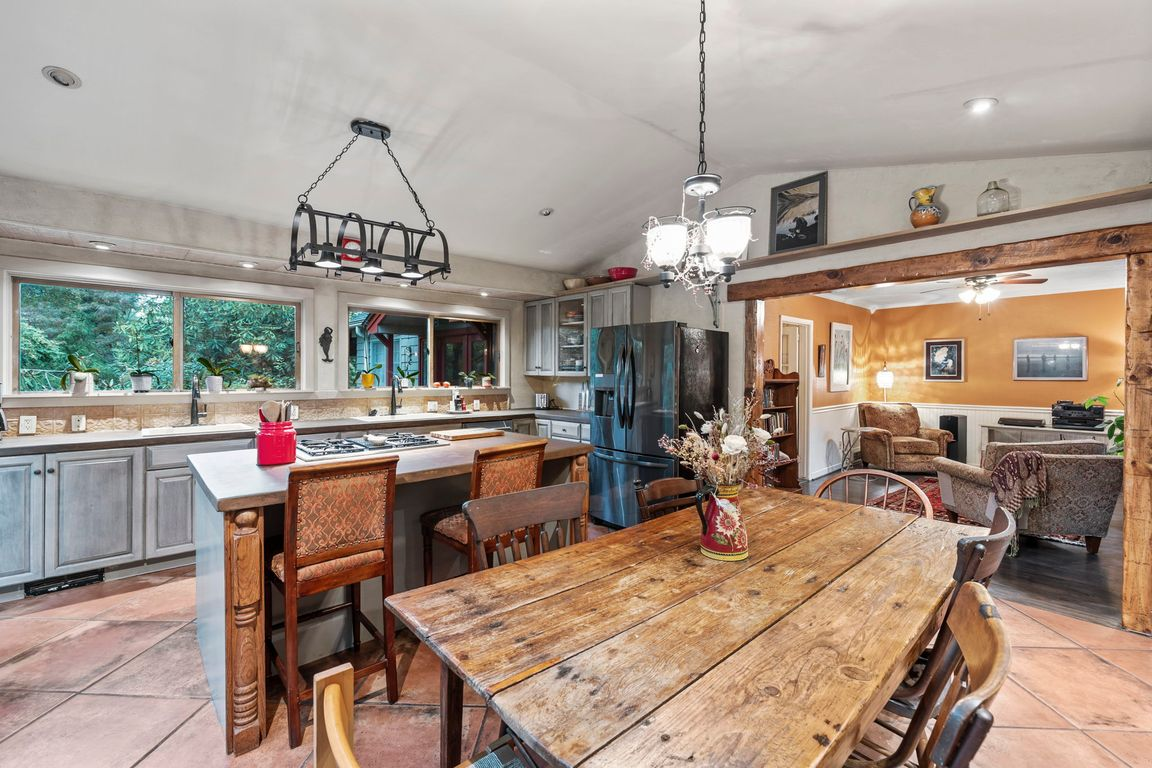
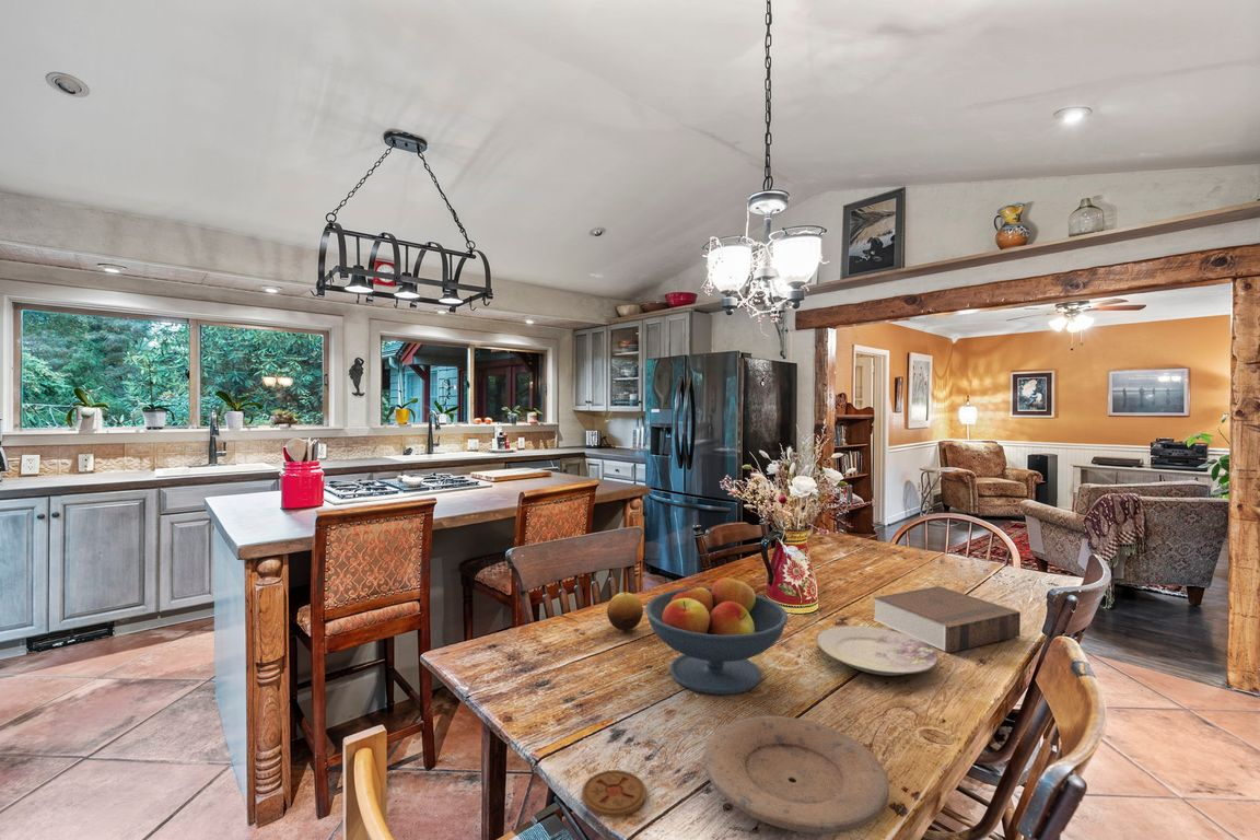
+ plate [815,625,940,677]
+ book [872,585,1022,654]
+ plate [703,715,890,835]
+ coaster [581,769,648,818]
+ fruit bowl [644,573,789,696]
+ fruit [606,592,644,631]
